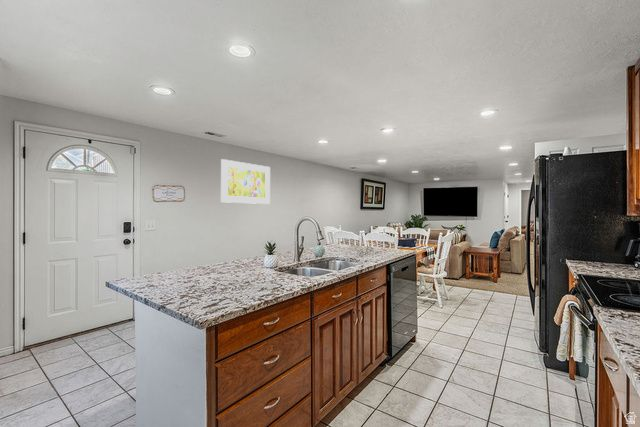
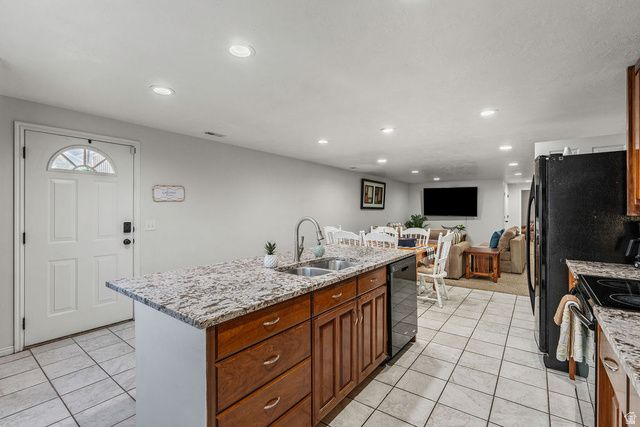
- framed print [220,158,271,205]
